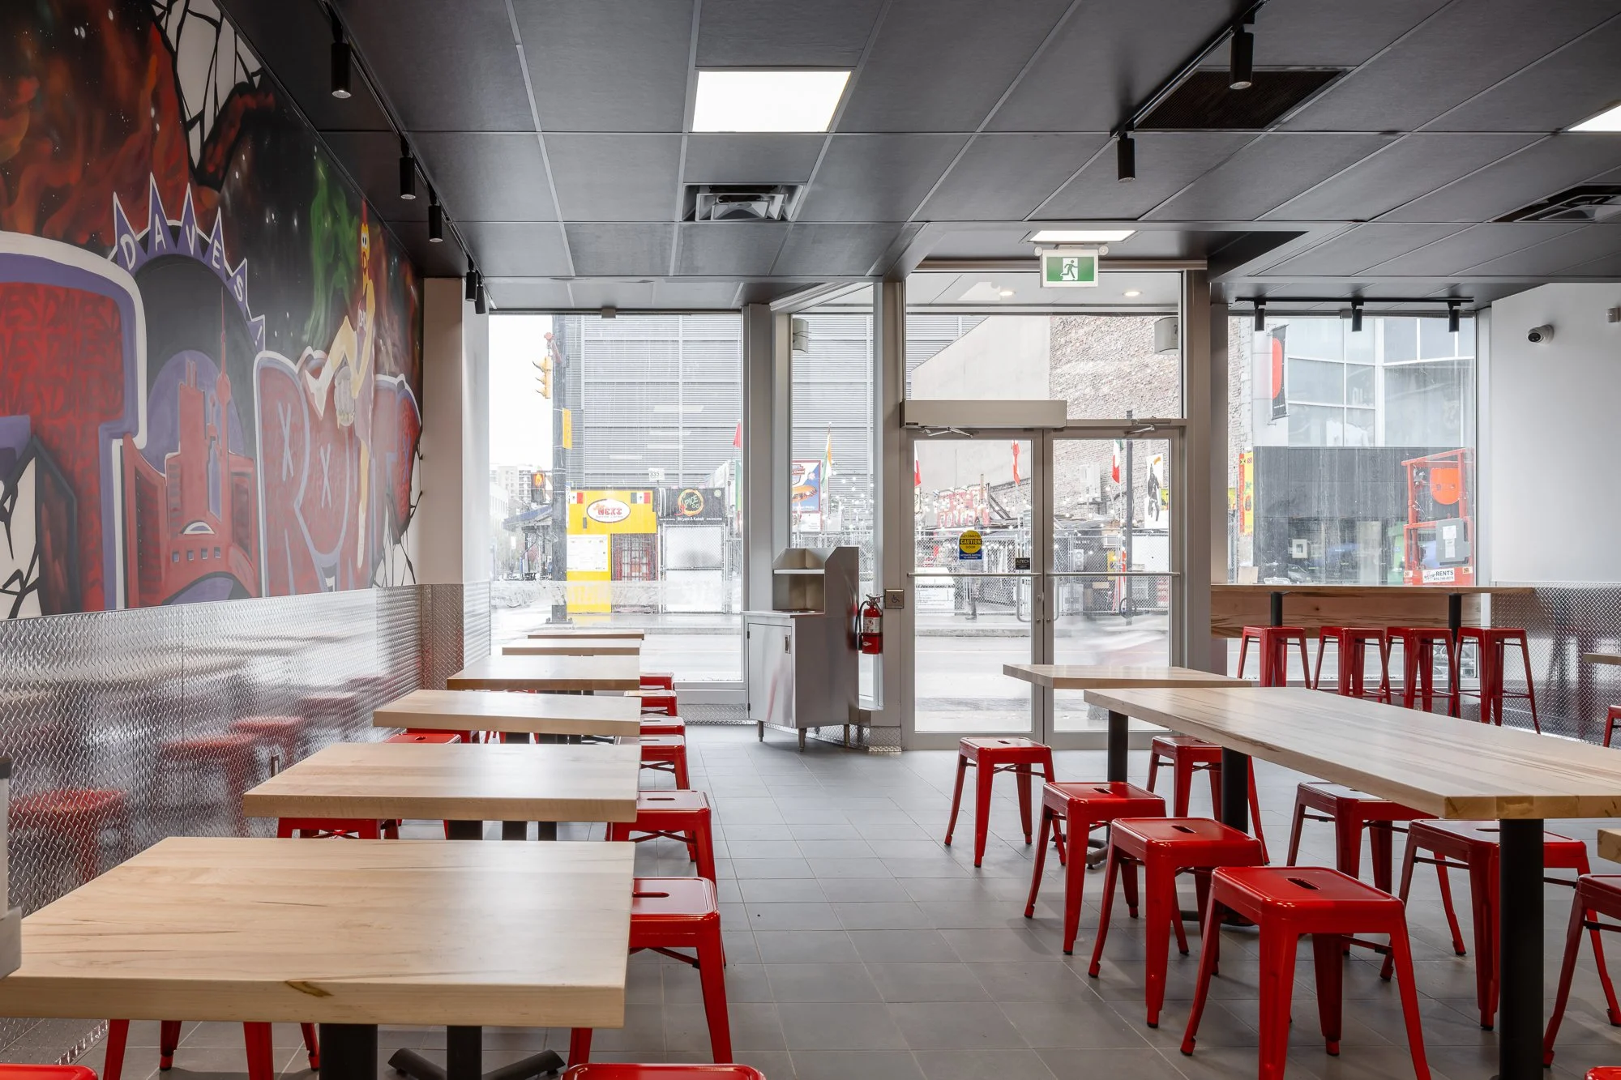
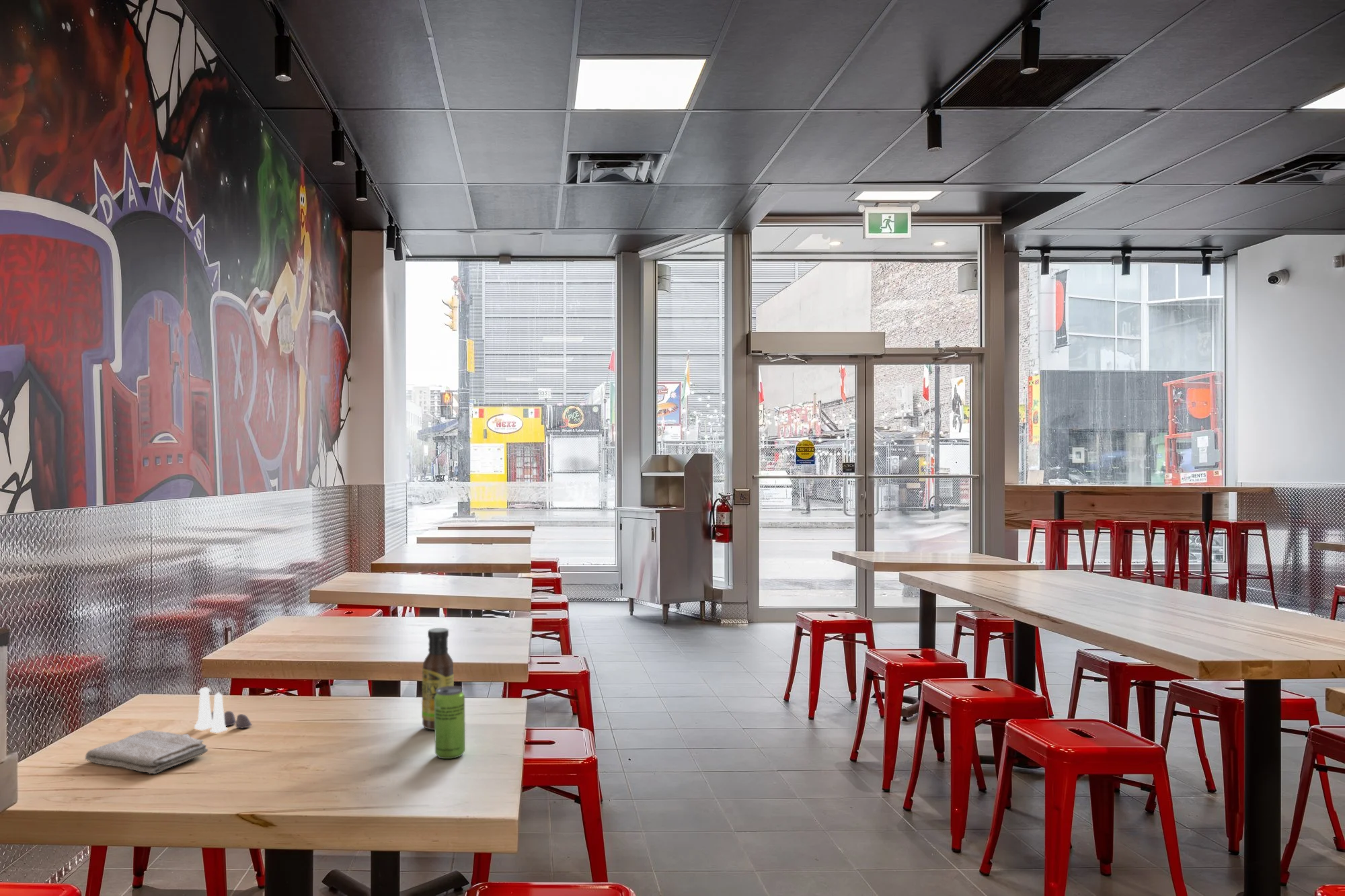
+ salt and pepper shaker set [194,686,253,733]
+ washcloth [85,729,208,774]
+ sauce bottle [421,627,455,731]
+ beverage can [434,686,466,760]
